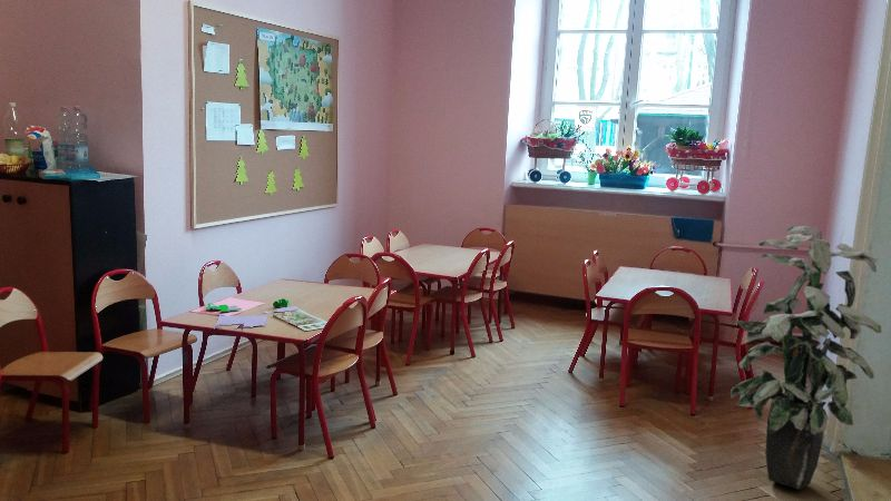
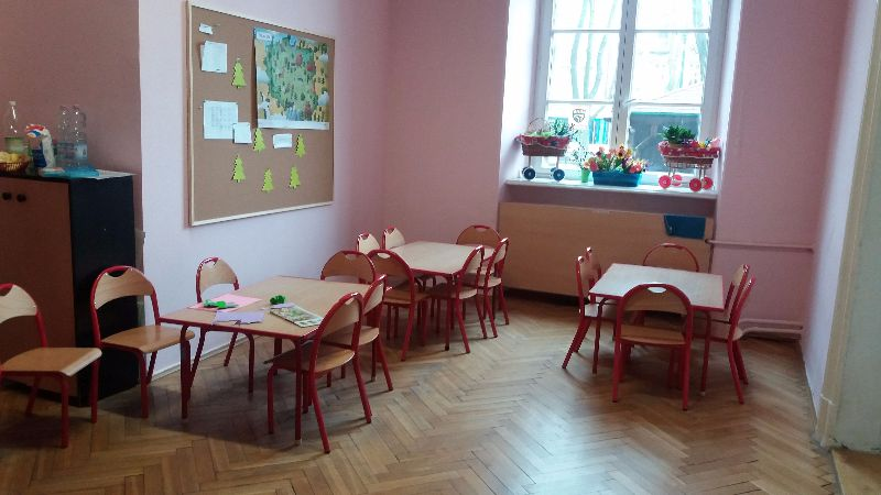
- indoor plant [730,225,882,490]
